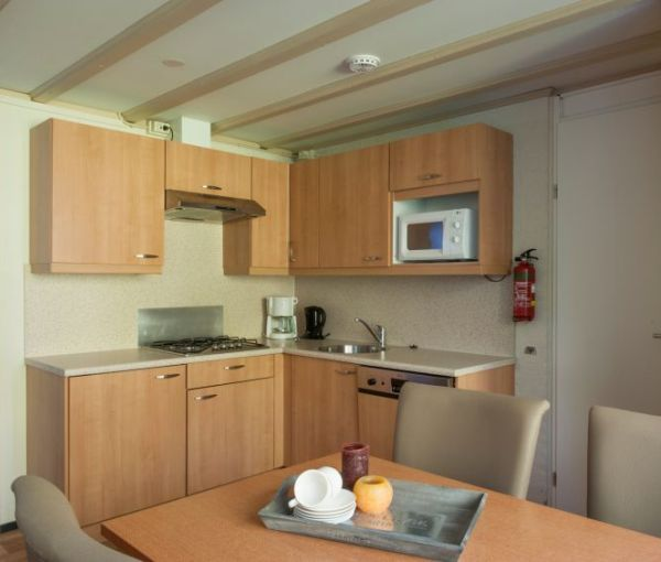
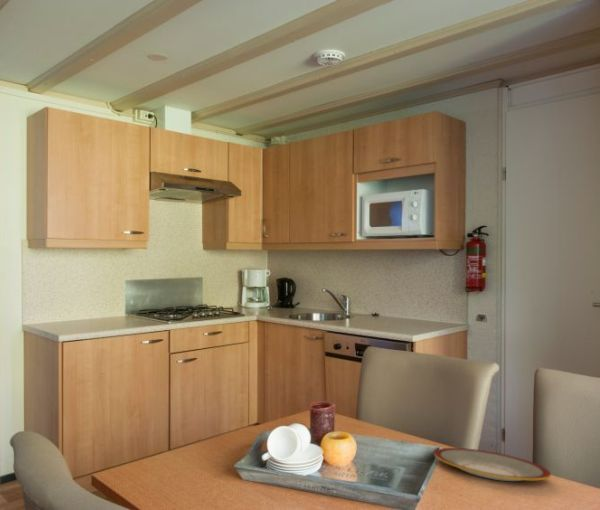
+ plate [433,447,552,482]
